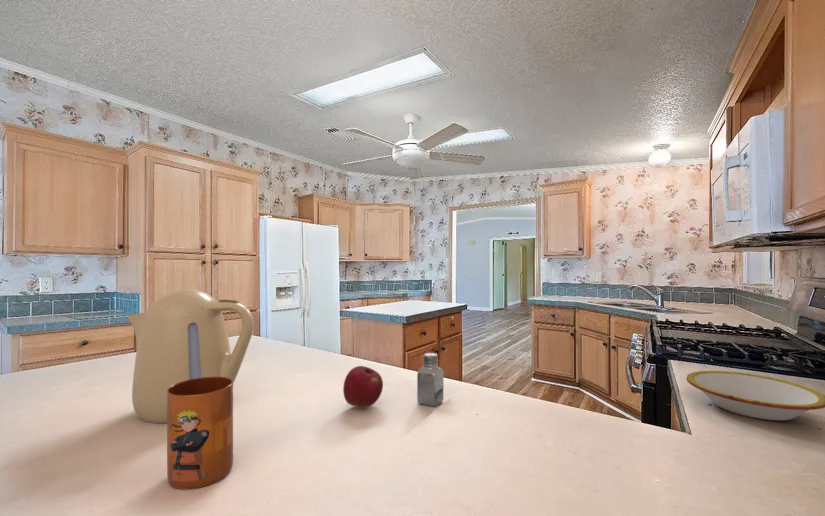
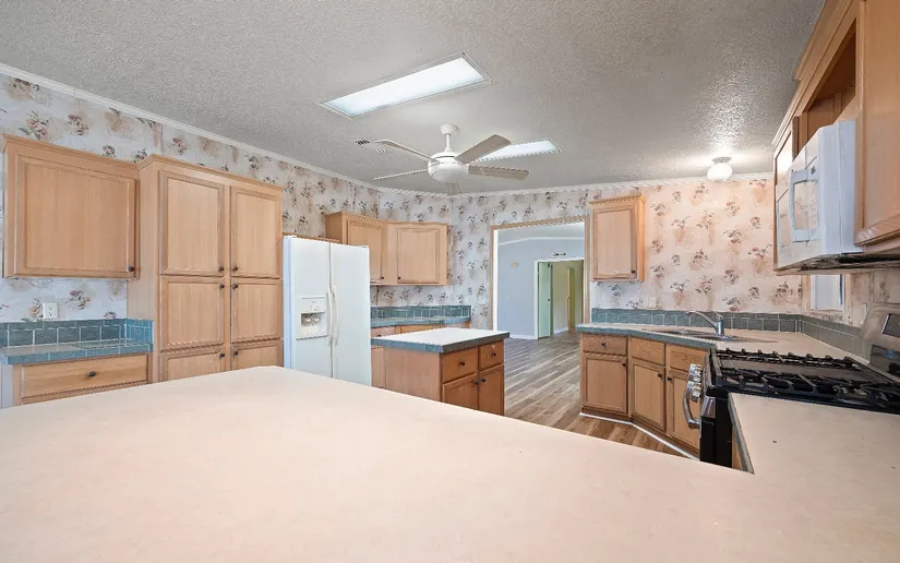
- mug [166,377,234,490]
- saltshaker [416,352,444,407]
- kettle [126,288,255,424]
- bowl [686,370,825,422]
- apple [342,365,384,409]
